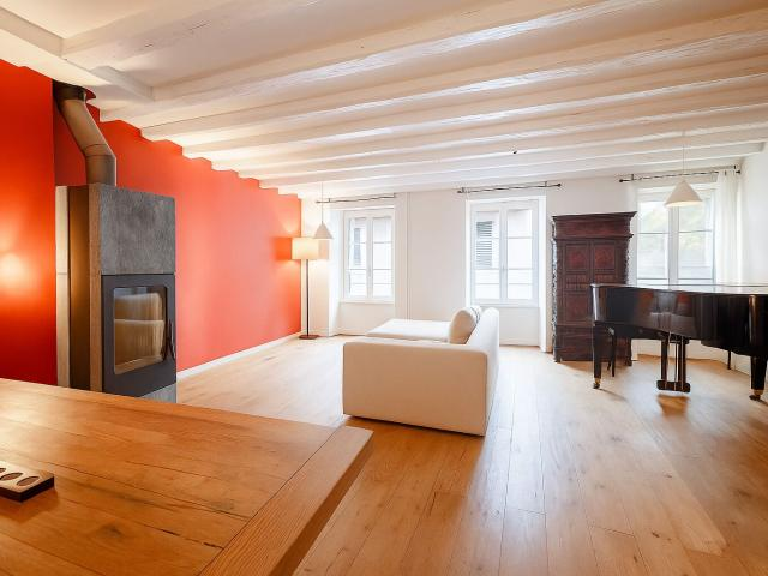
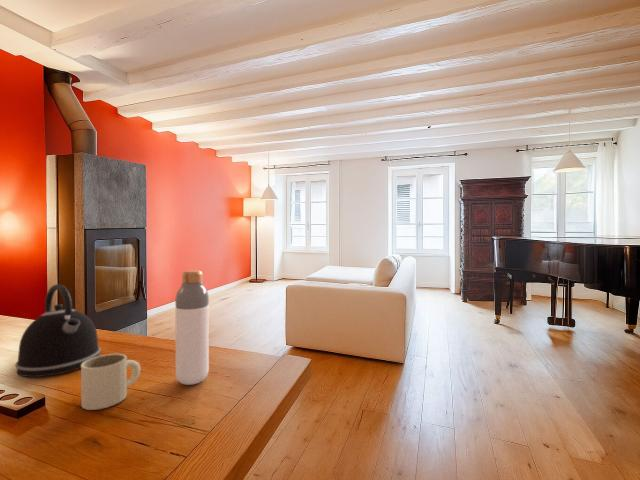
+ kettle [14,283,102,378]
+ bottle [174,269,210,386]
+ mug [80,353,141,411]
